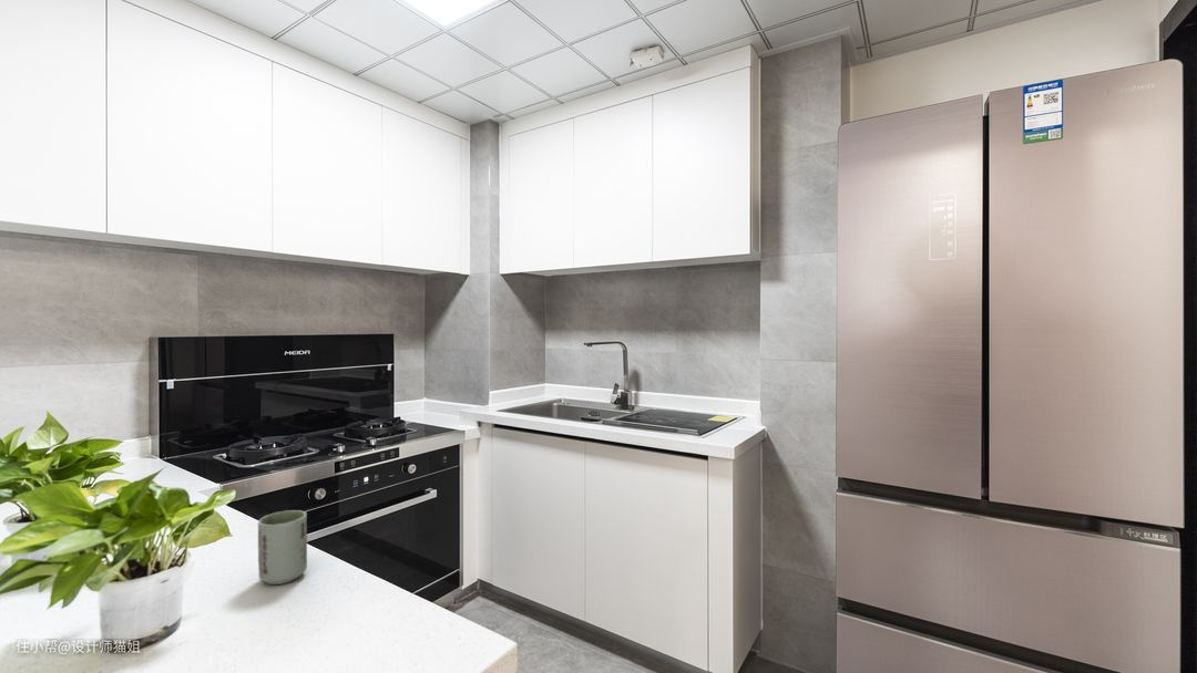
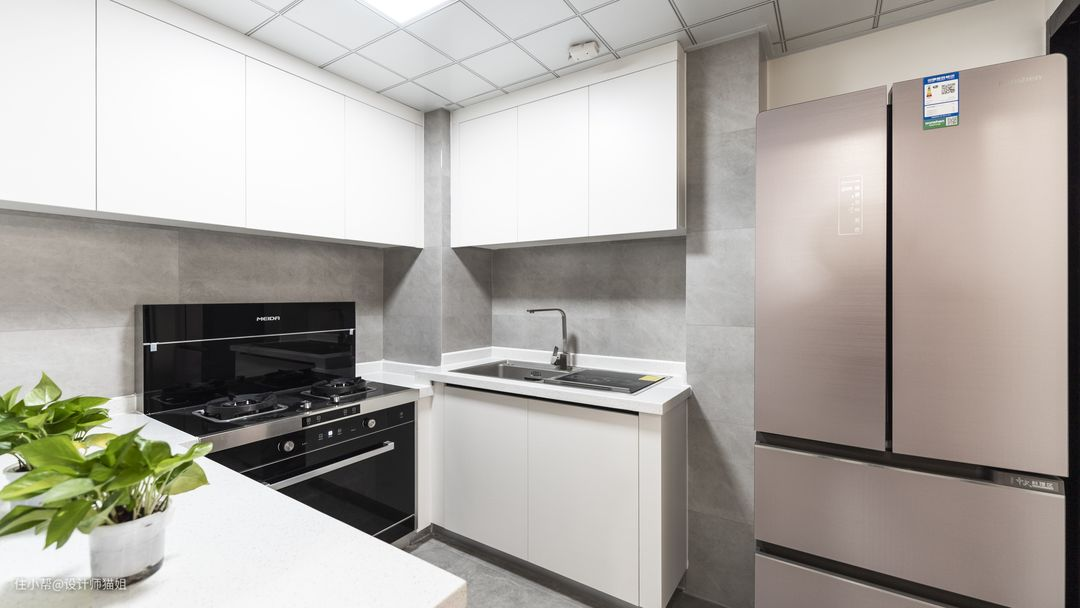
- cup [257,509,308,586]
